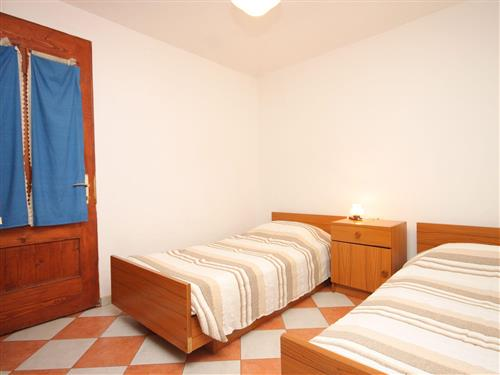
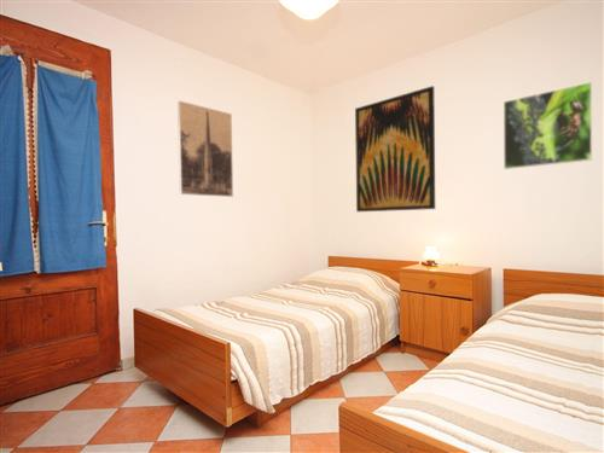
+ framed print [176,99,234,198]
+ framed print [503,81,593,170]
+ wall art [354,85,436,213]
